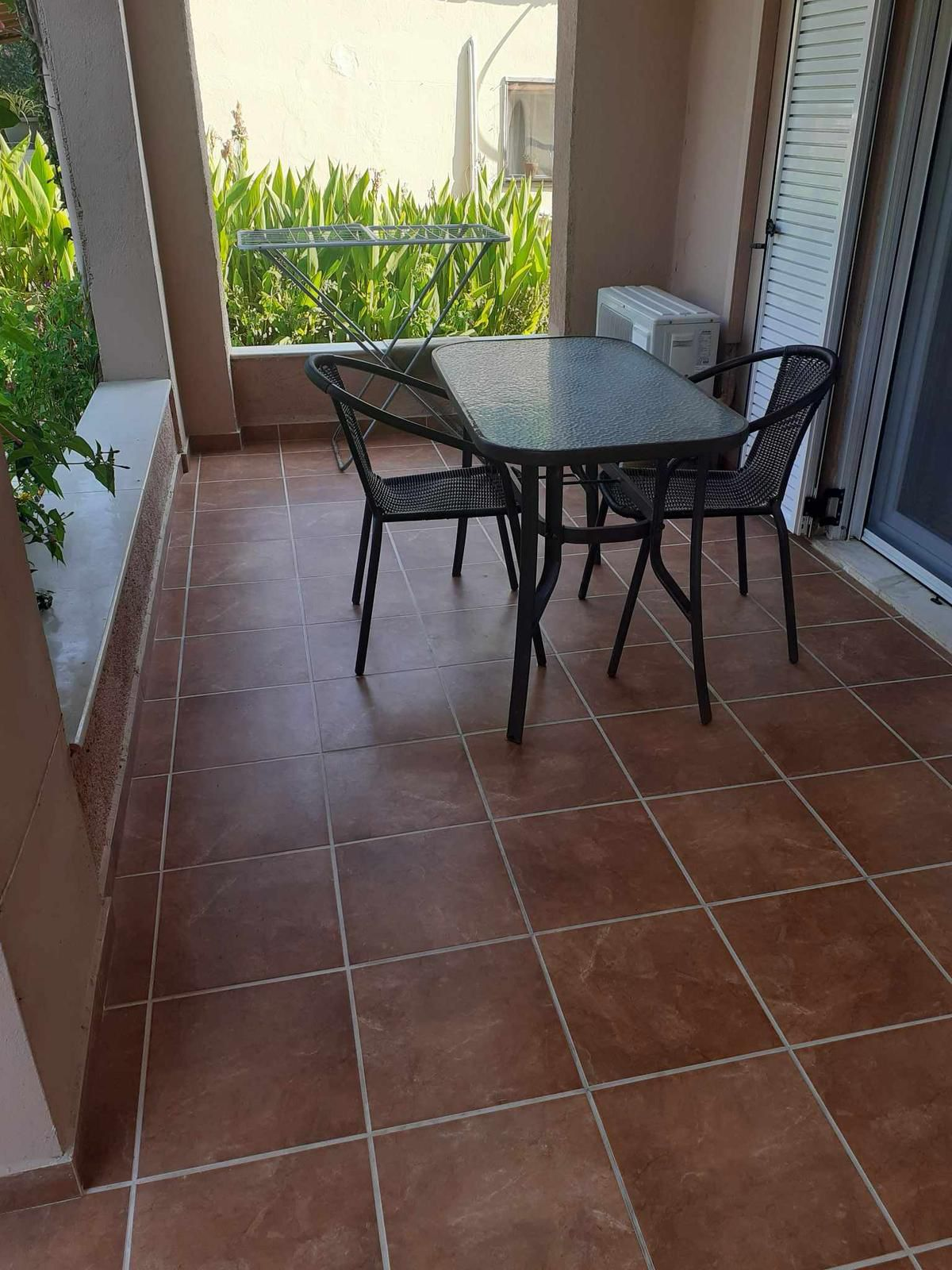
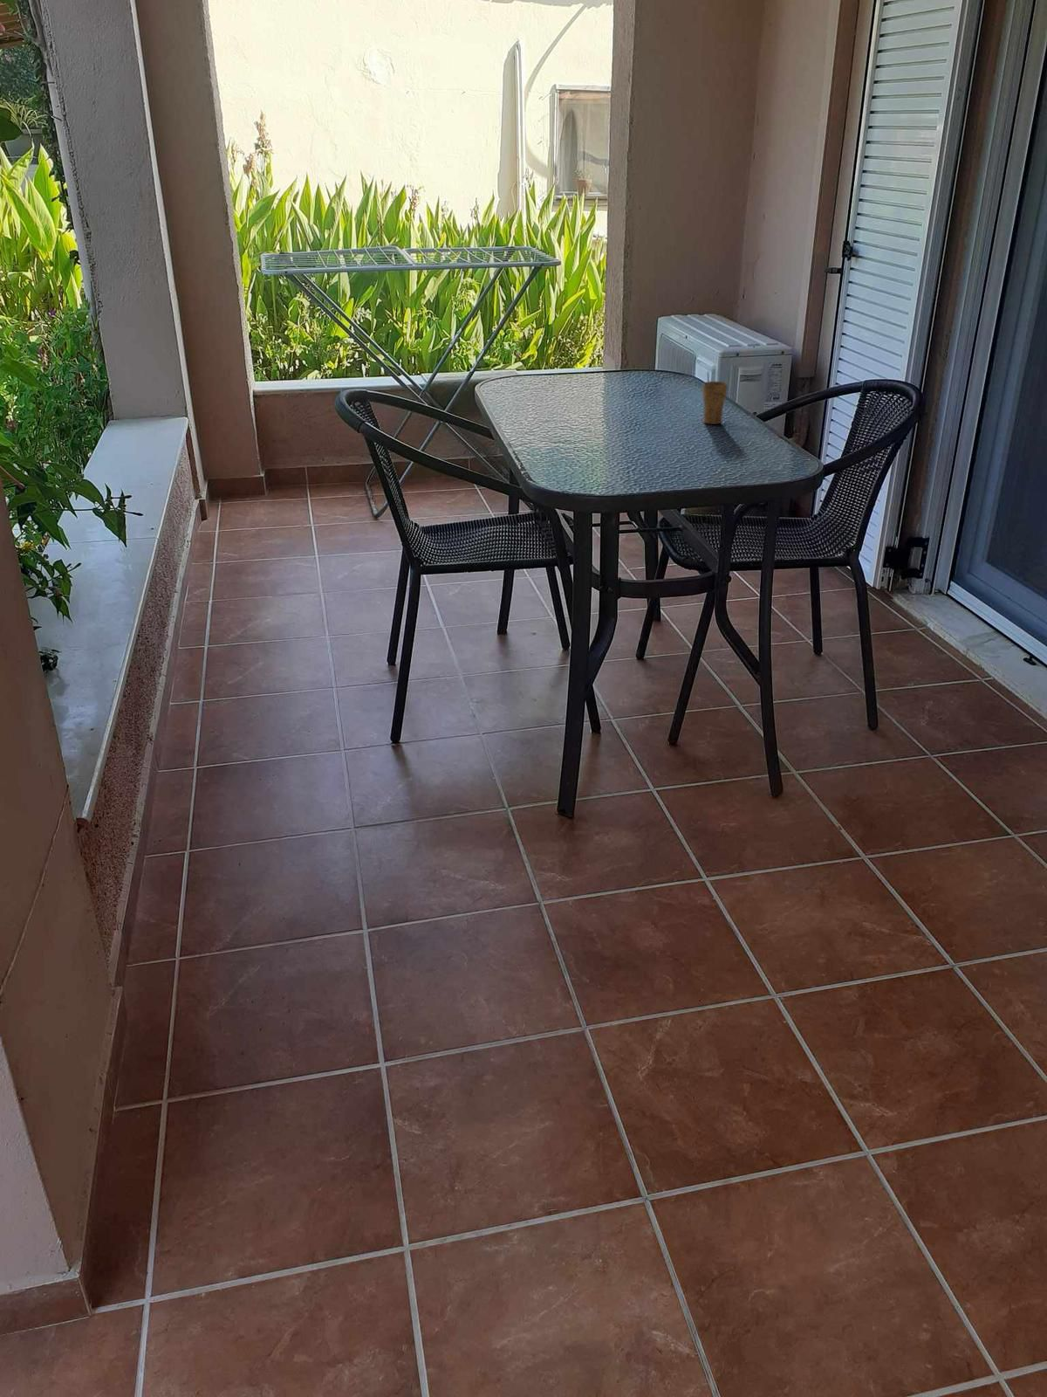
+ cup [702,371,728,426]
